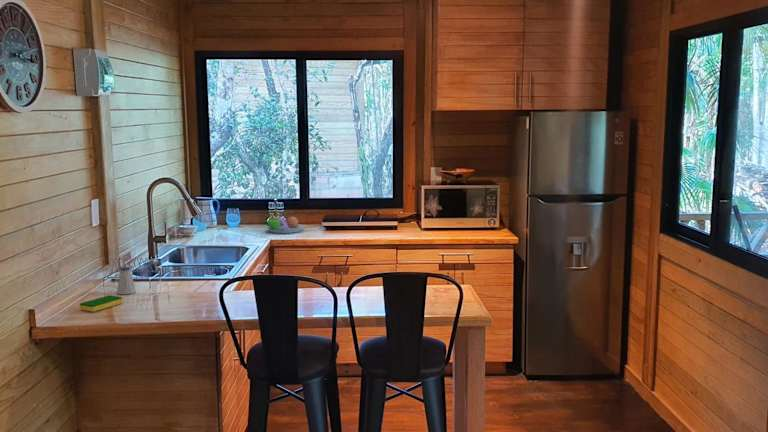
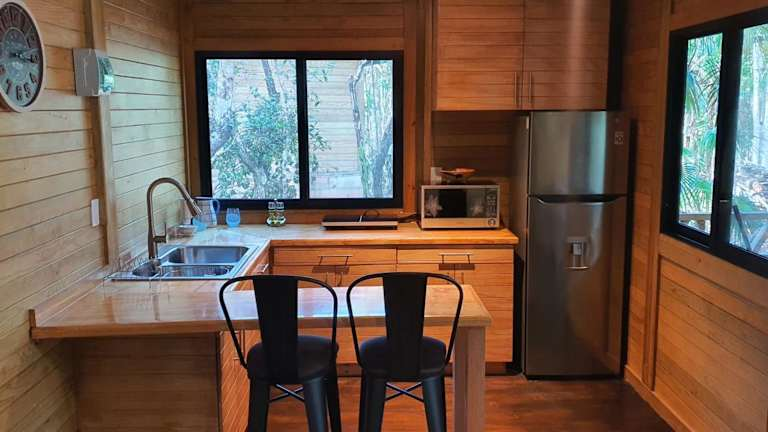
- saltshaker [116,266,137,295]
- fruit bowl [262,215,305,234]
- dish sponge [79,294,123,313]
